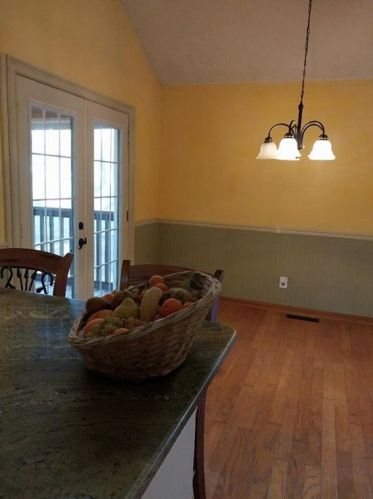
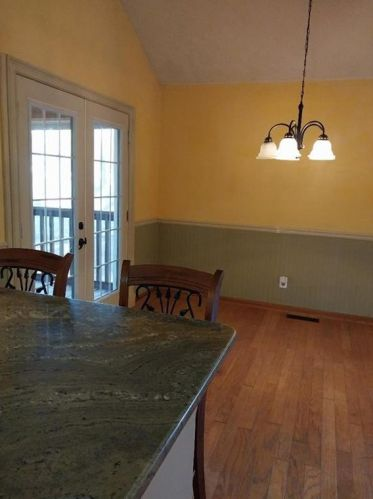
- fruit basket [66,270,223,384]
